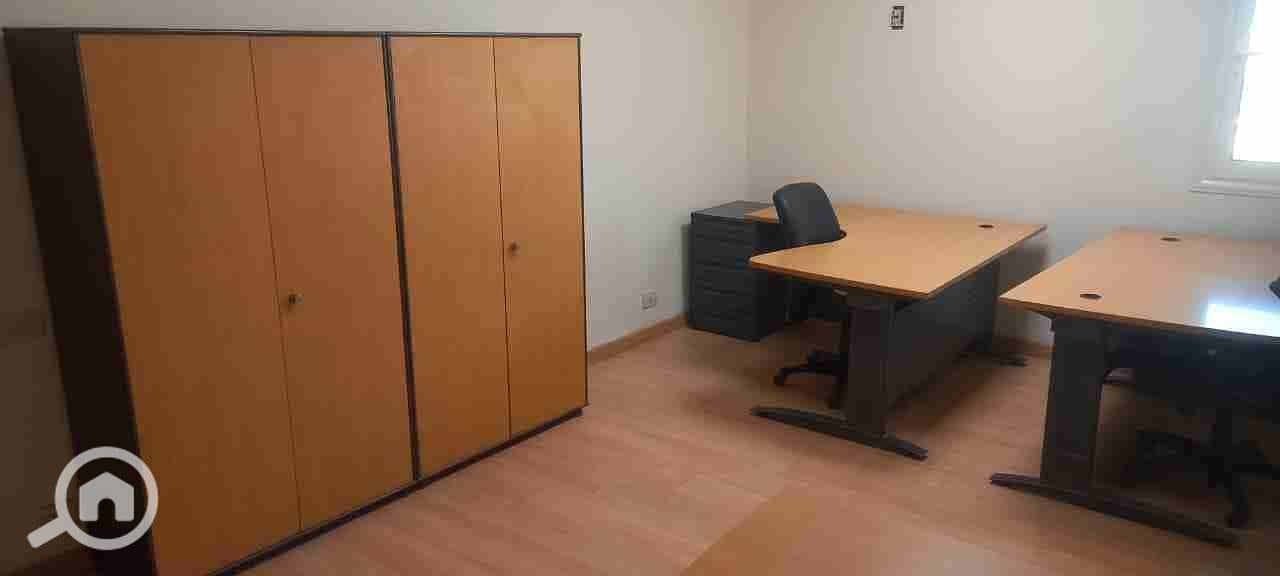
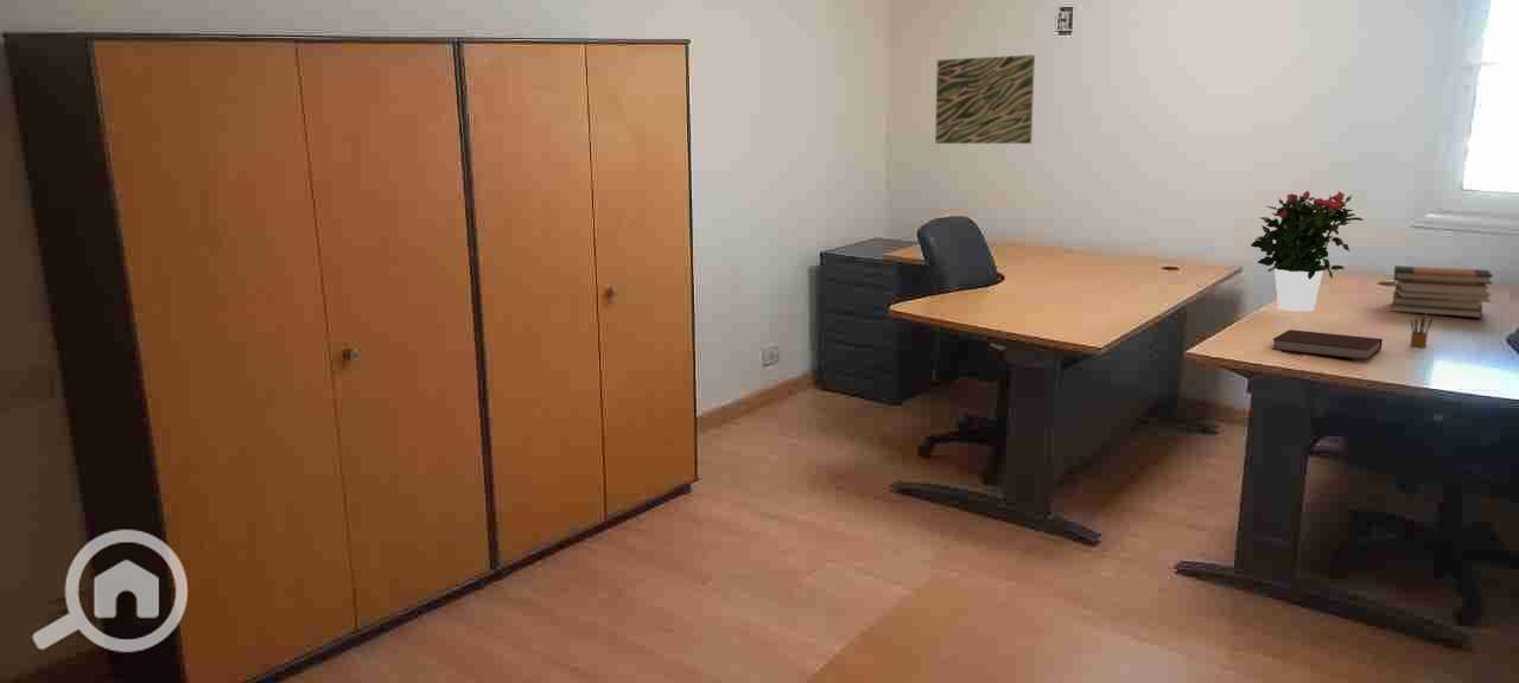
+ potted flower [1250,190,1365,313]
+ pencil box [1410,313,1435,349]
+ book stack [1390,264,1494,319]
+ wall art [934,53,1036,145]
+ notebook [1271,328,1384,362]
